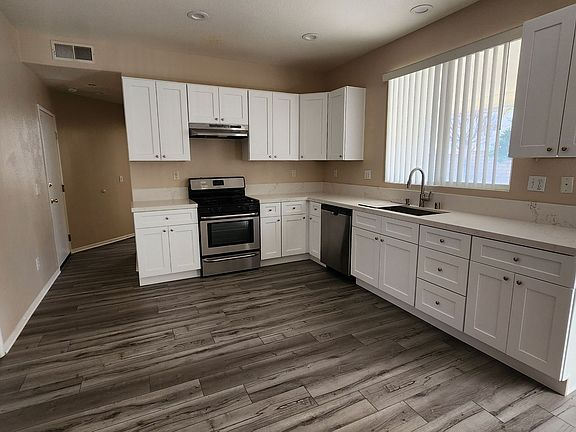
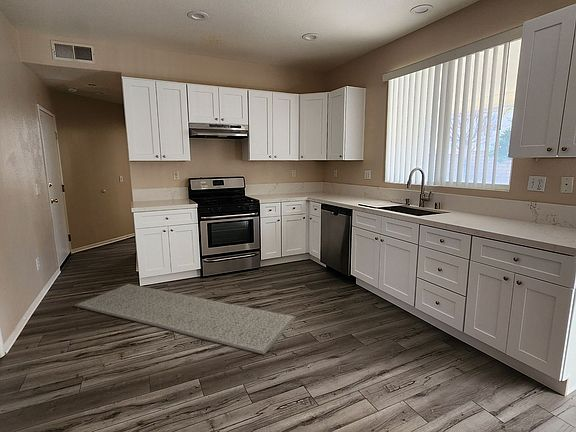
+ rug [73,283,297,355]
